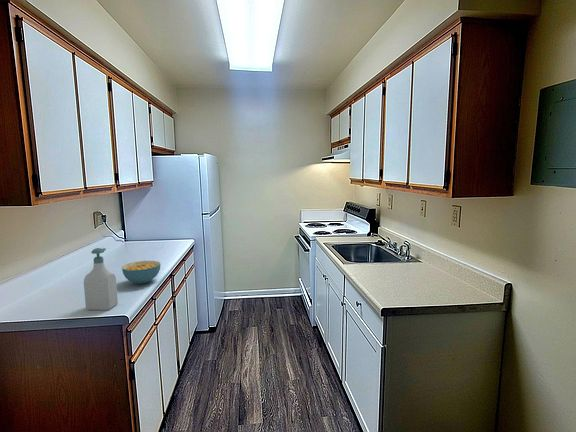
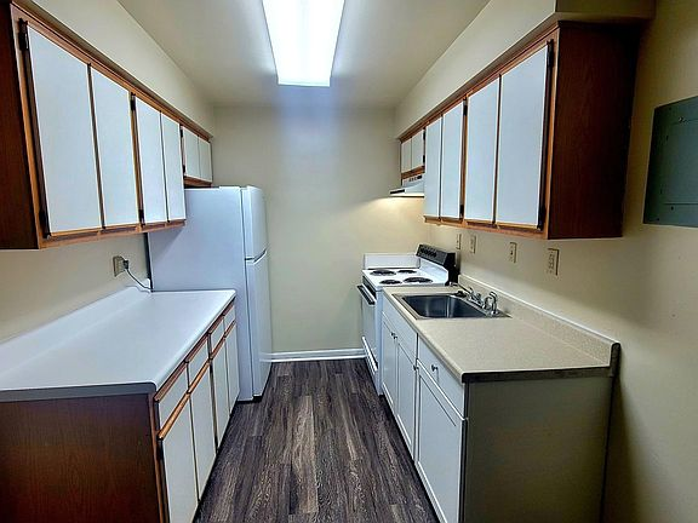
- soap bottle [83,247,119,311]
- cereal bowl [121,260,161,285]
